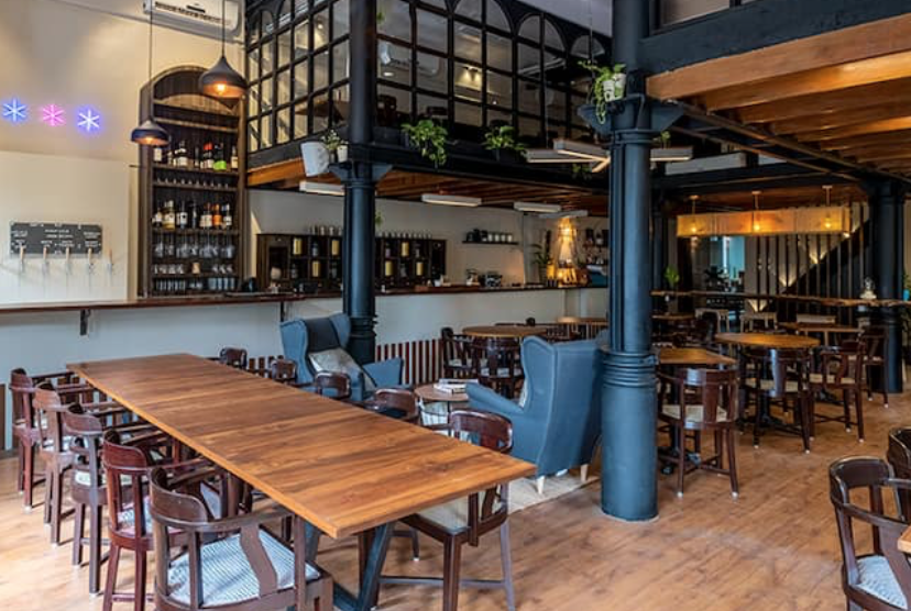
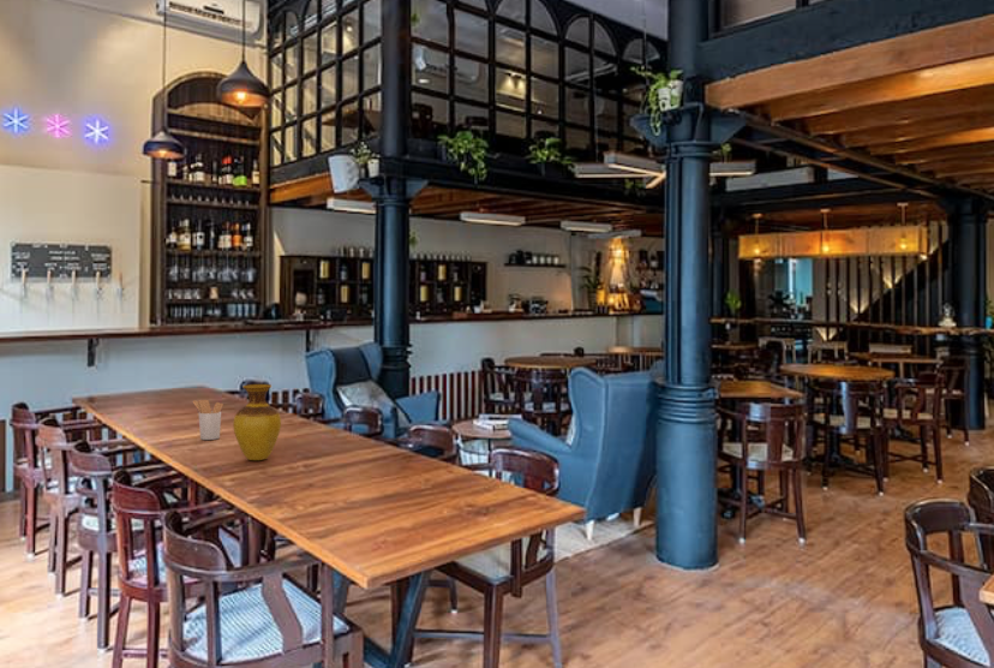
+ vase [232,383,282,461]
+ utensil holder [192,399,224,441]
